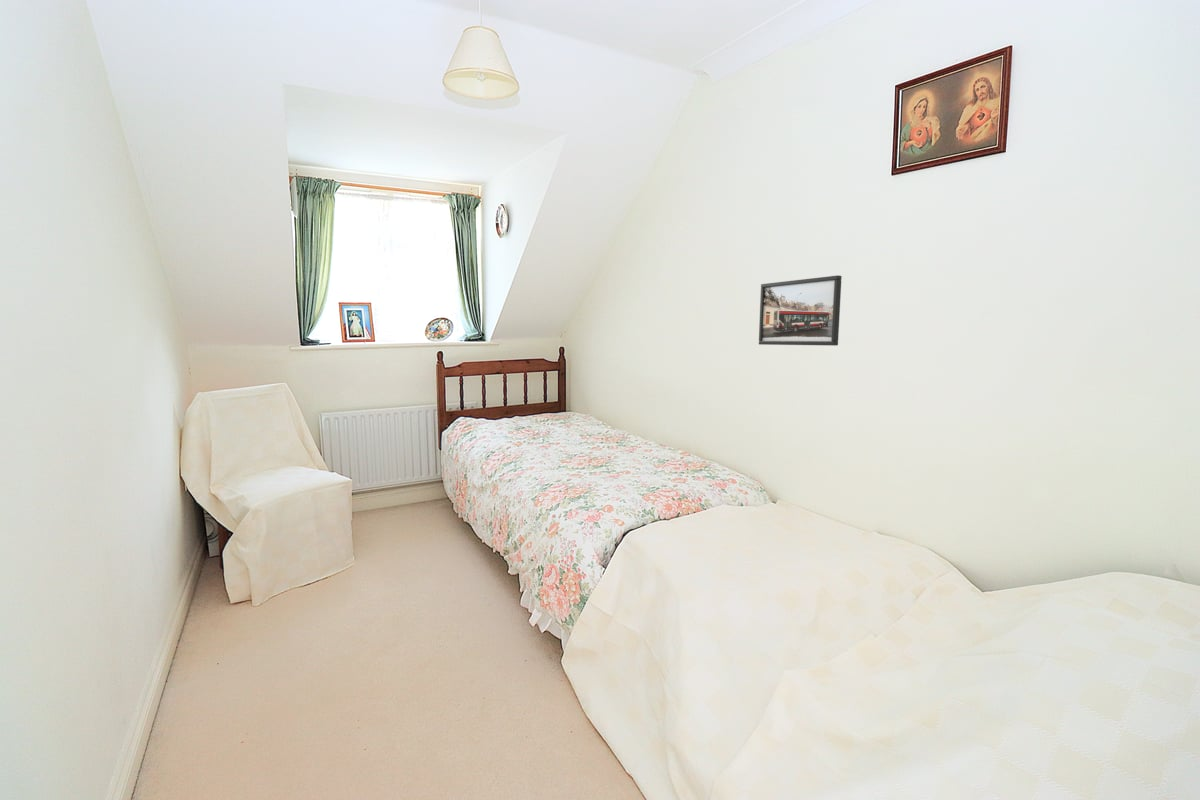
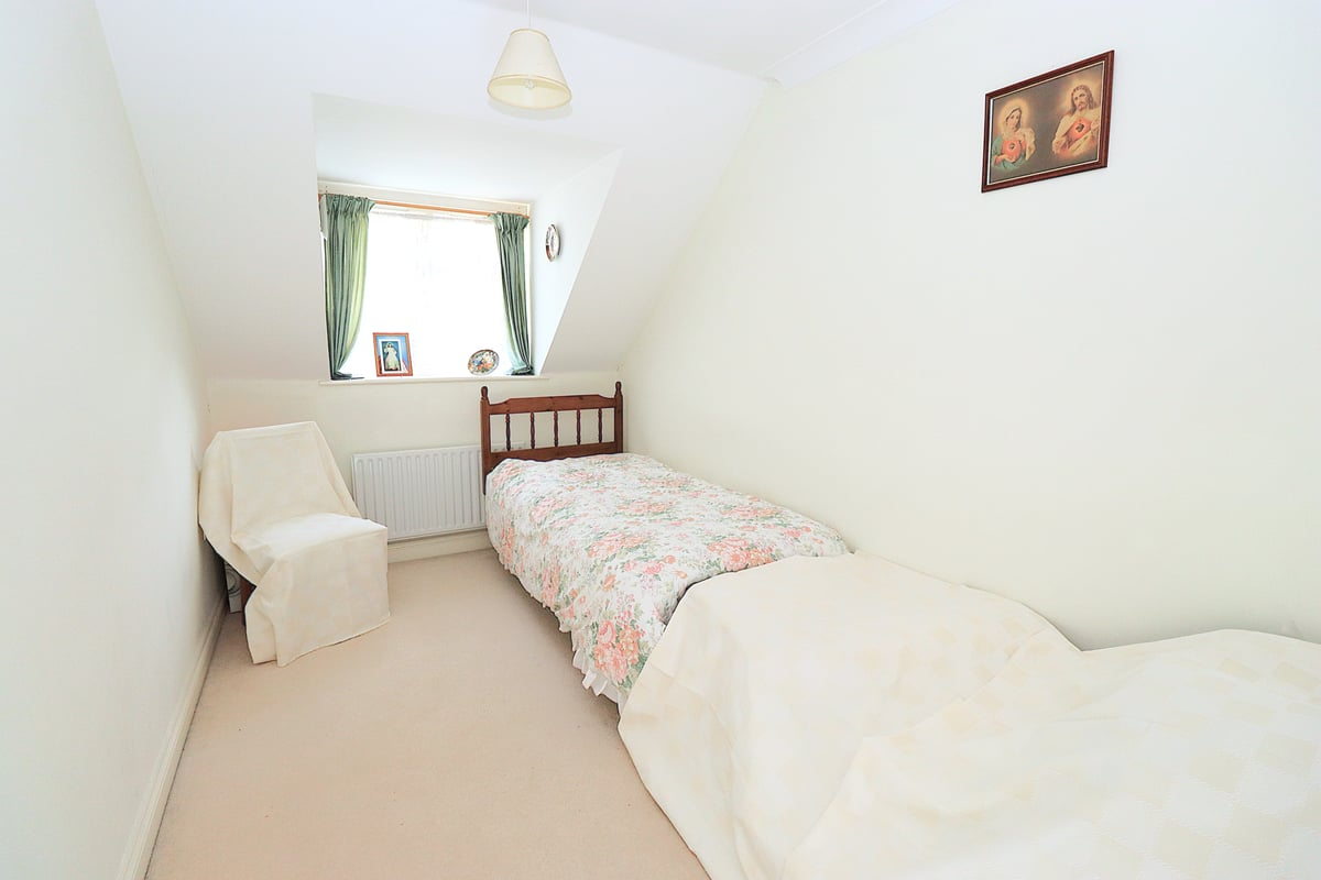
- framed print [758,274,843,347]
